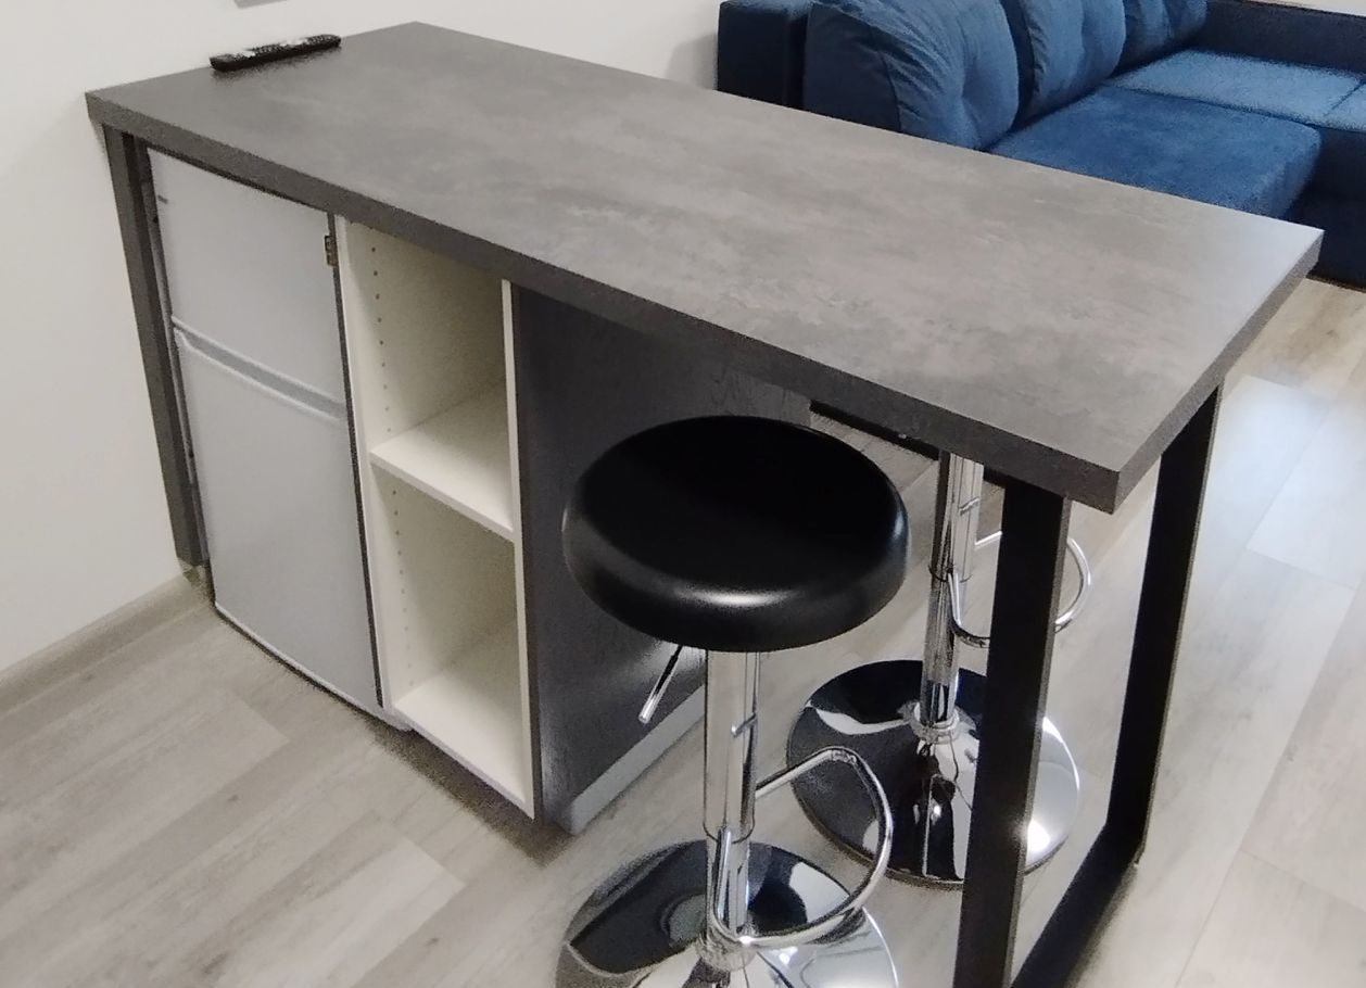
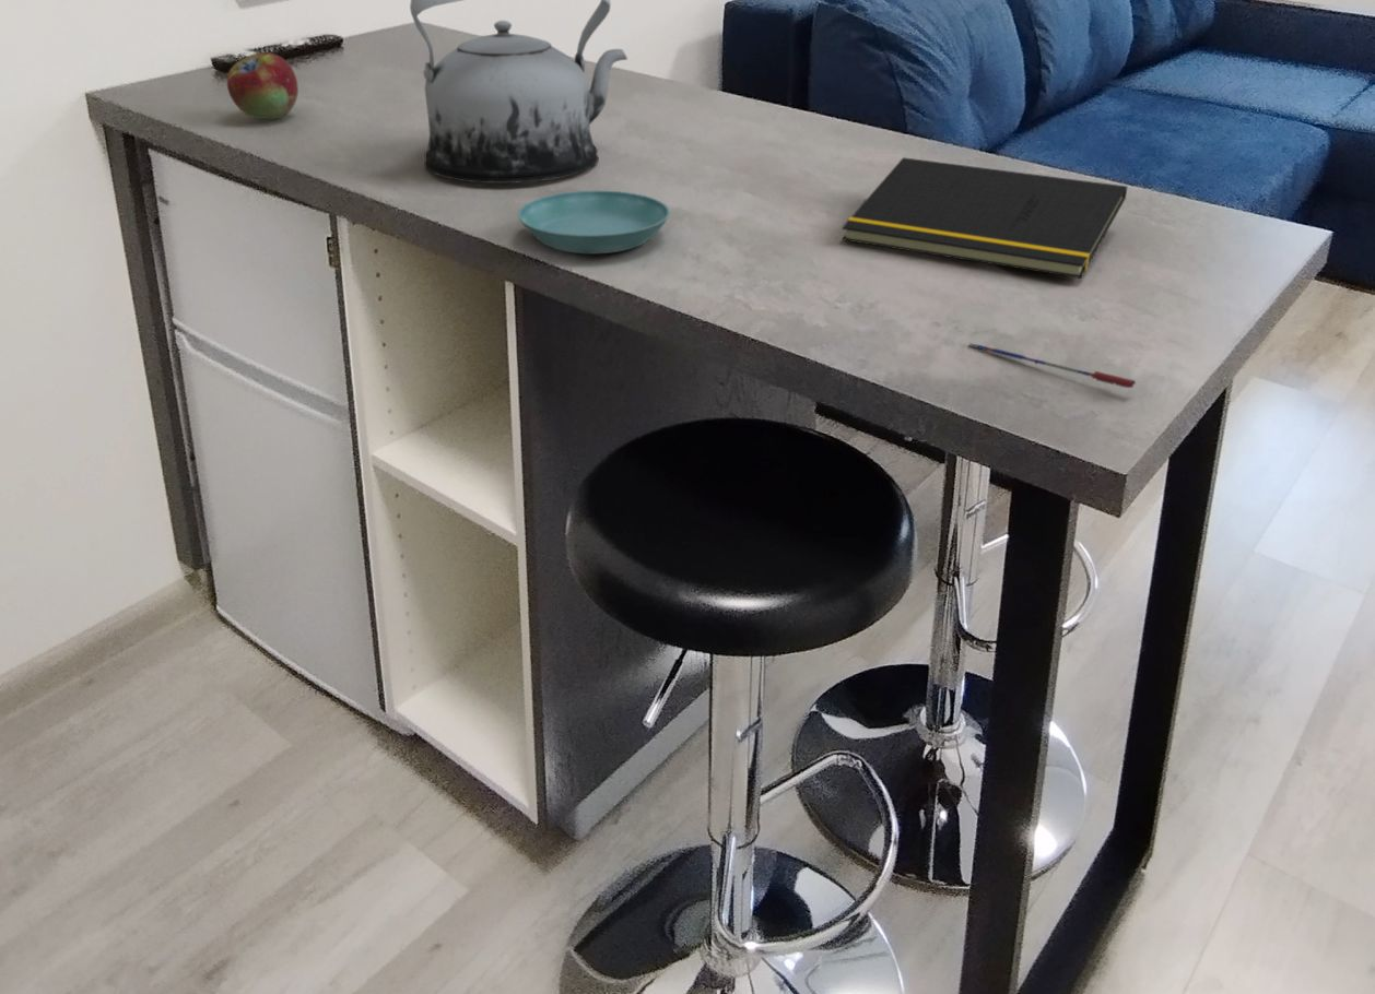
+ teapot [409,0,628,185]
+ notepad [842,156,1128,280]
+ saucer [517,190,671,255]
+ pen [968,342,1137,389]
+ fruit [226,51,299,120]
